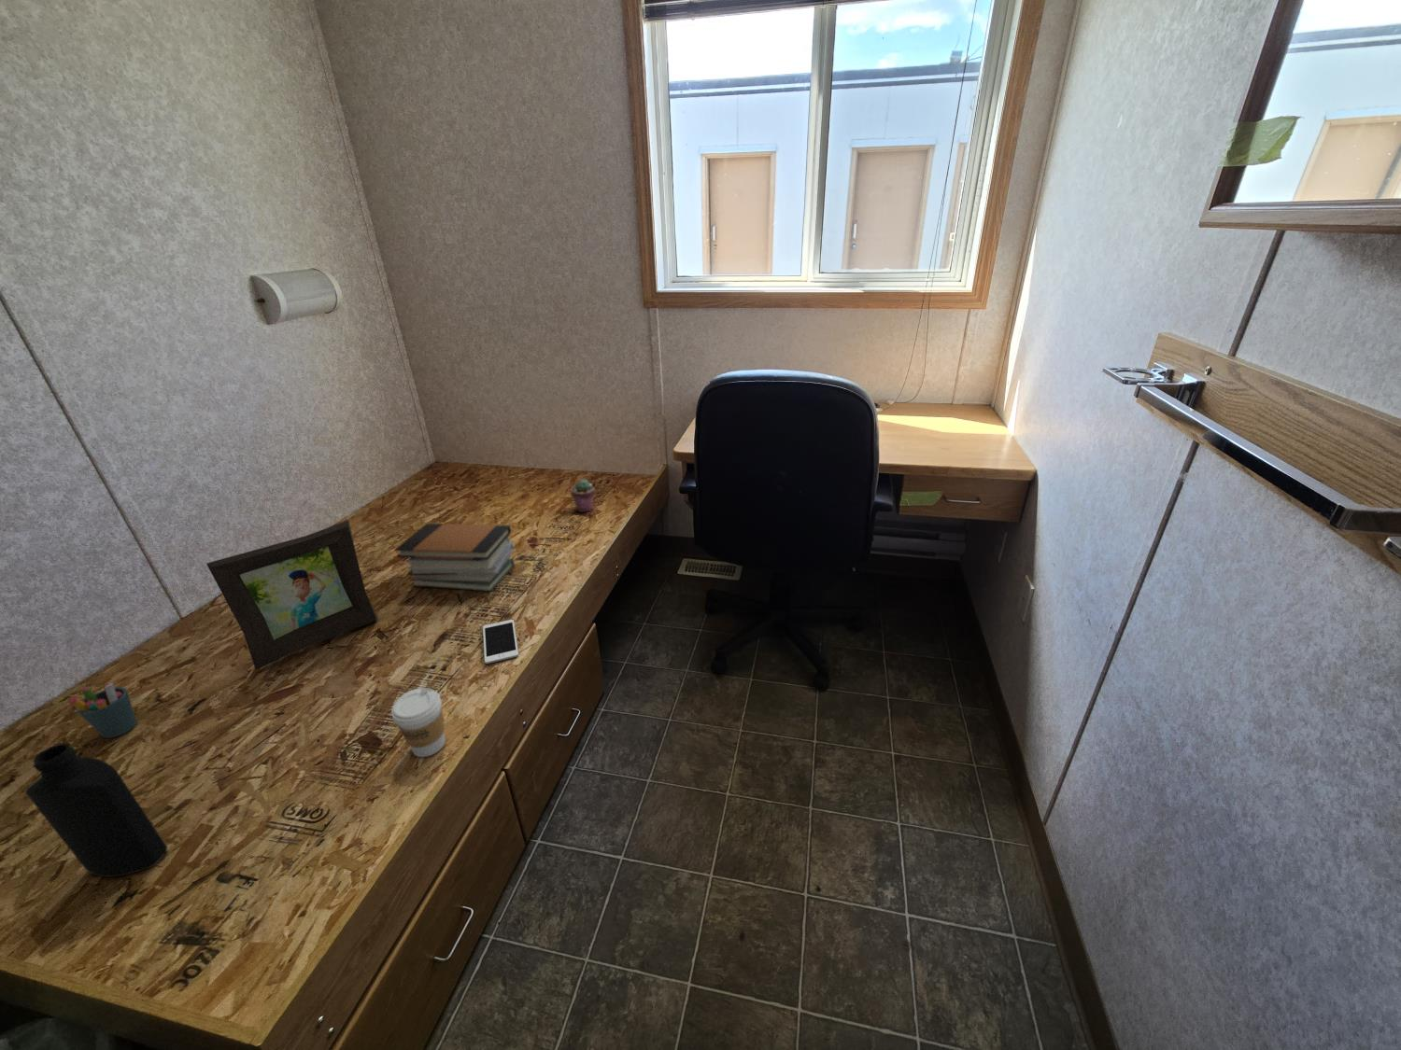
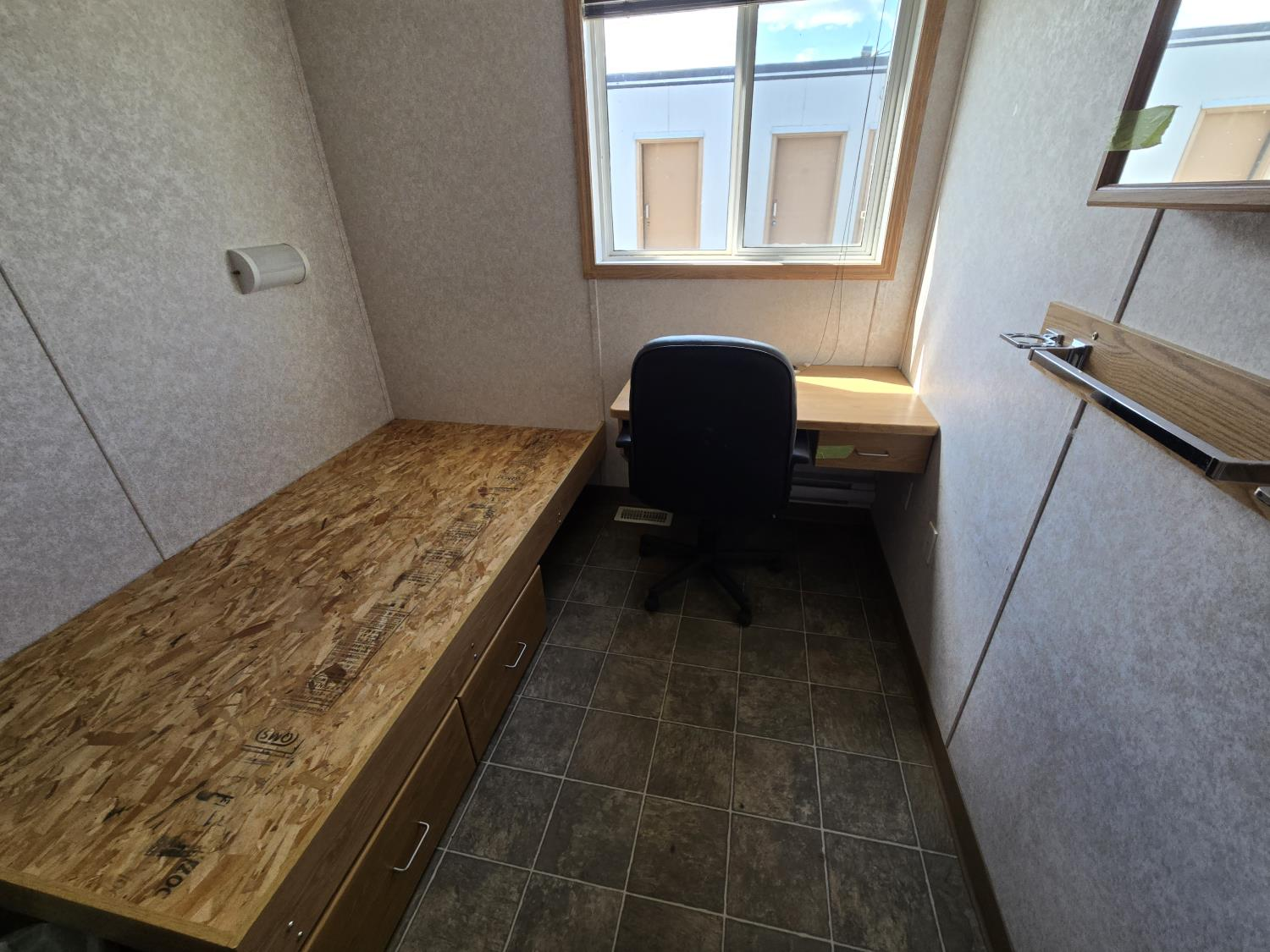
- bottle [24,743,168,878]
- cell phone [482,619,520,665]
- picture frame [205,519,378,671]
- potted succulent [569,478,596,513]
- coffee cup [391,687,447,758]
- book stack [394,523,515,592]
- pen holder [68,683,138,739]
